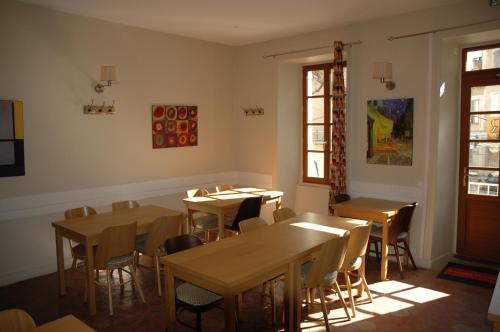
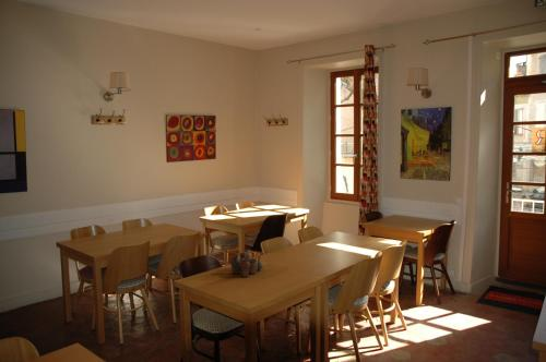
+ vase [229,249,264,278]
